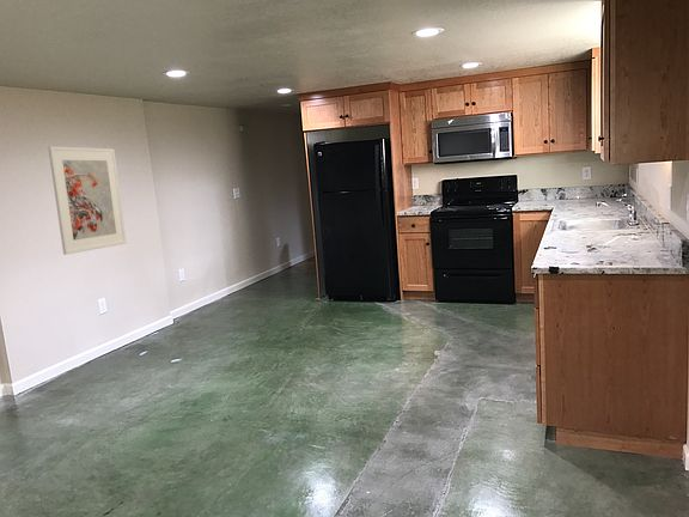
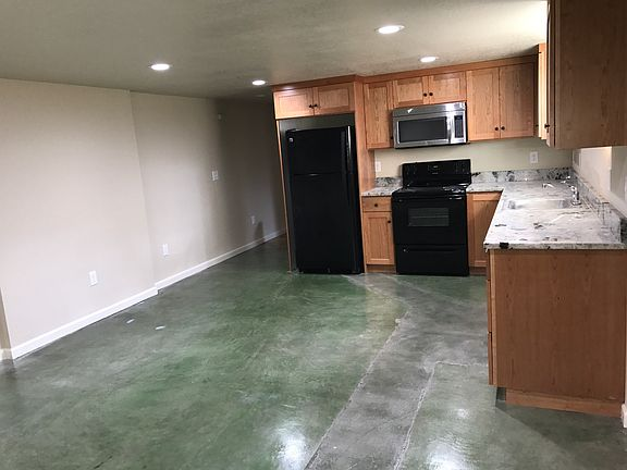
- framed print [47,145,128,256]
